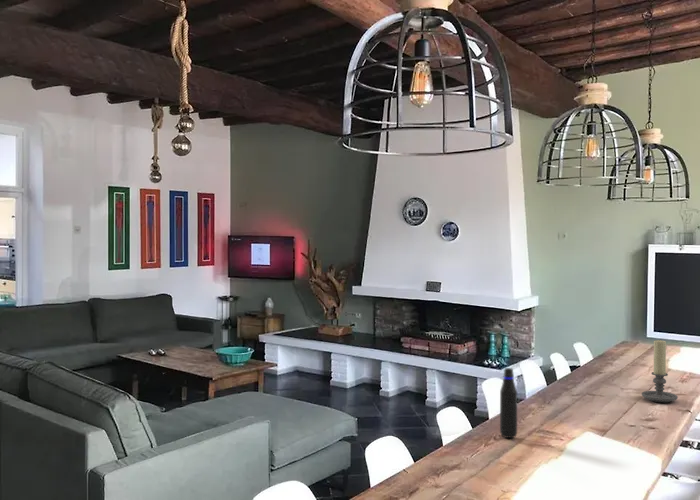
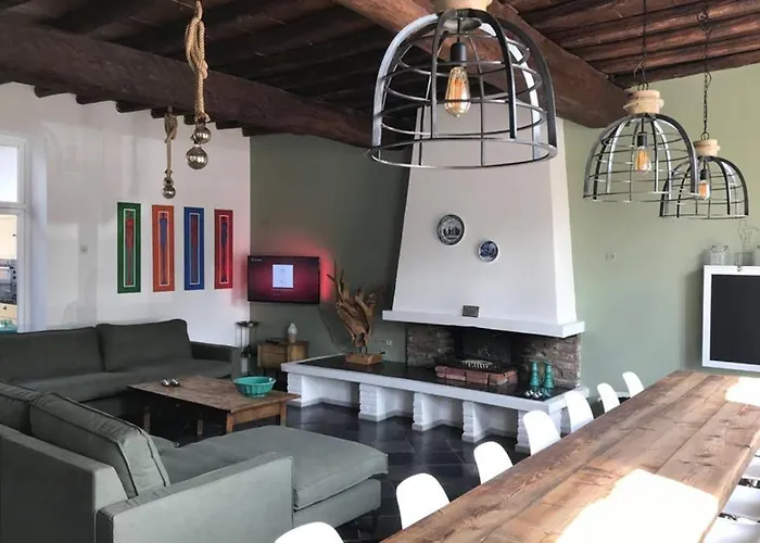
- candle holder [641,339,679,403]
- water bottle [499,367,518,439]
